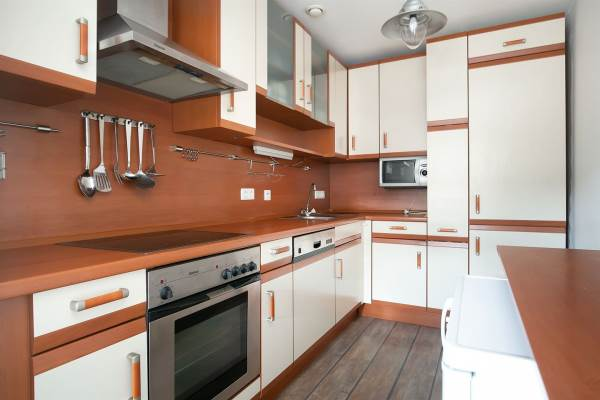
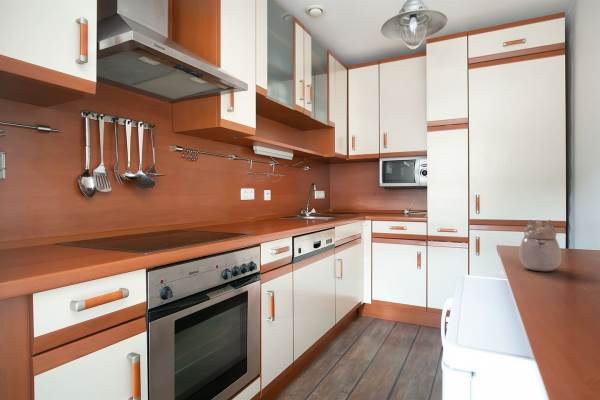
+ teapot [518,219,562,272]
